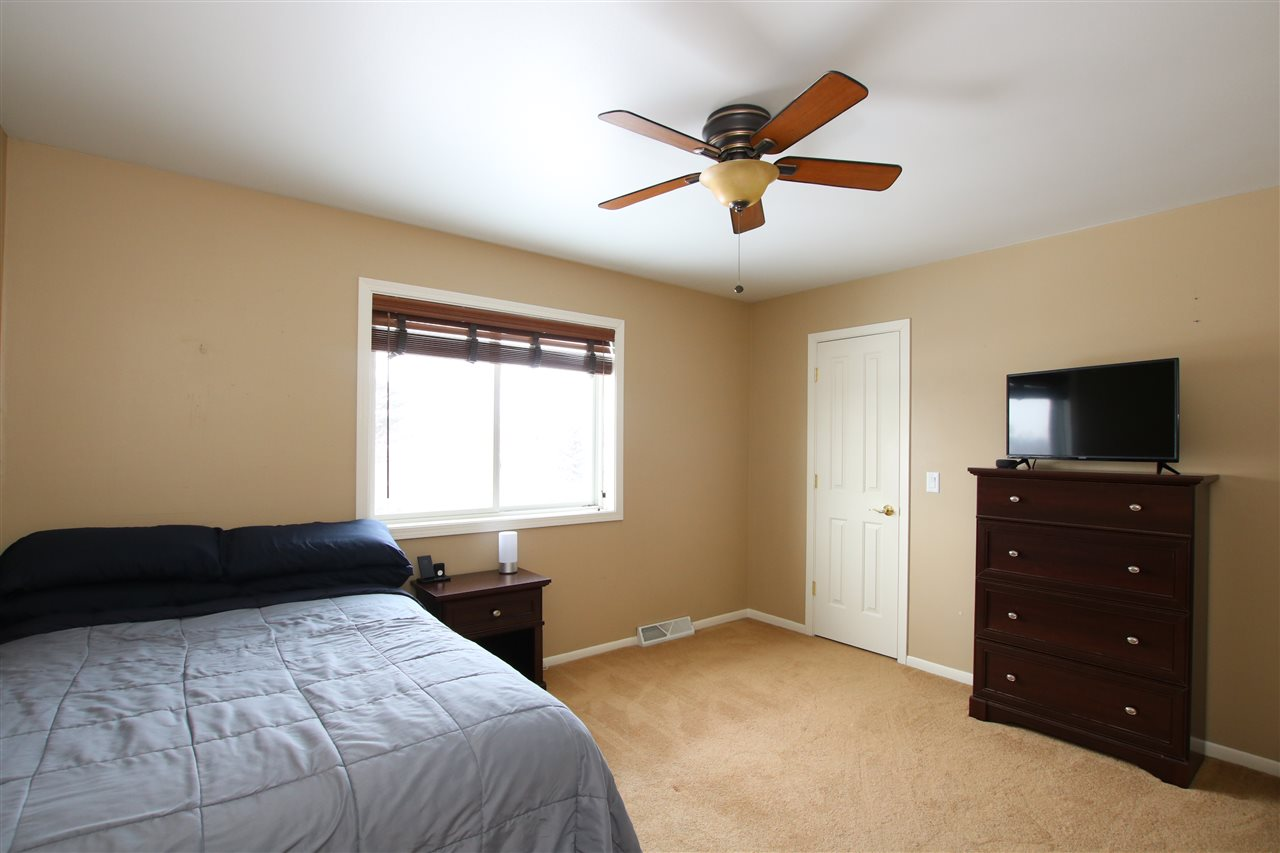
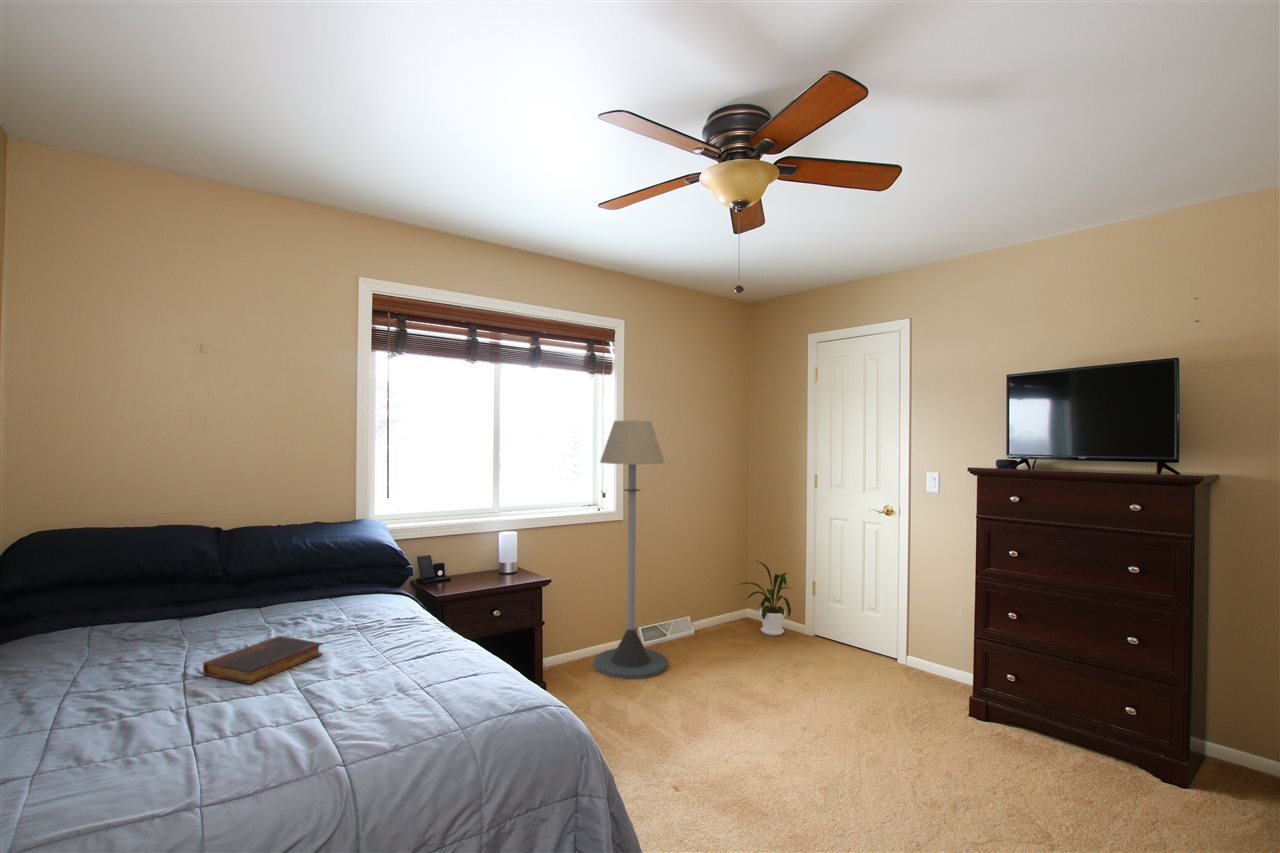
+ book [202,635,324,685]
+ house plant [733,559,792,636]
+ floor lamp [592,420,669,680]
